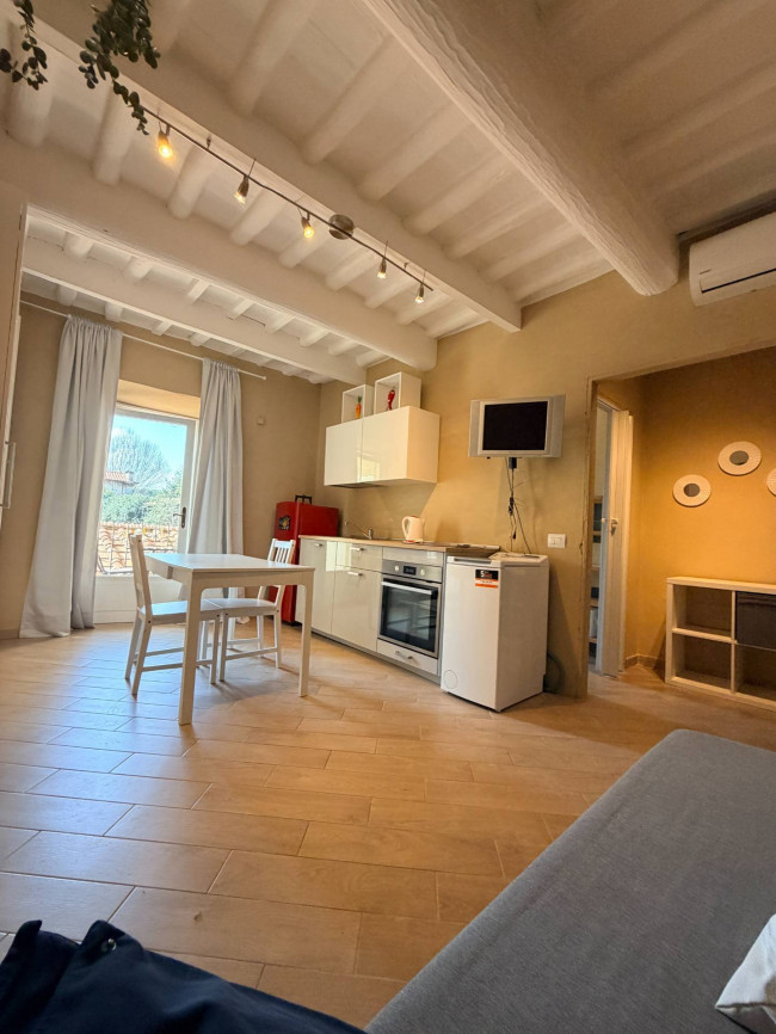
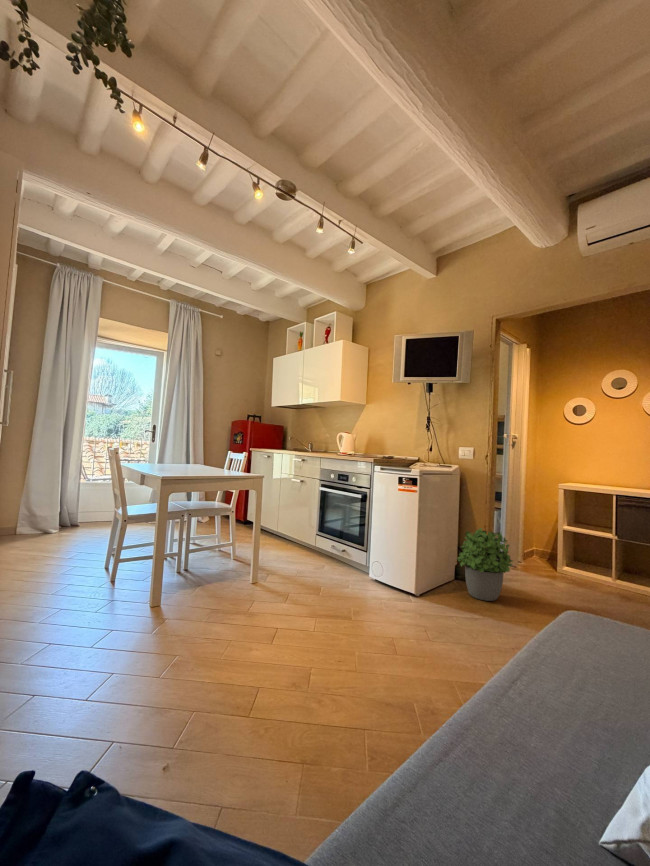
+ potted plant [456,527,514,602]
